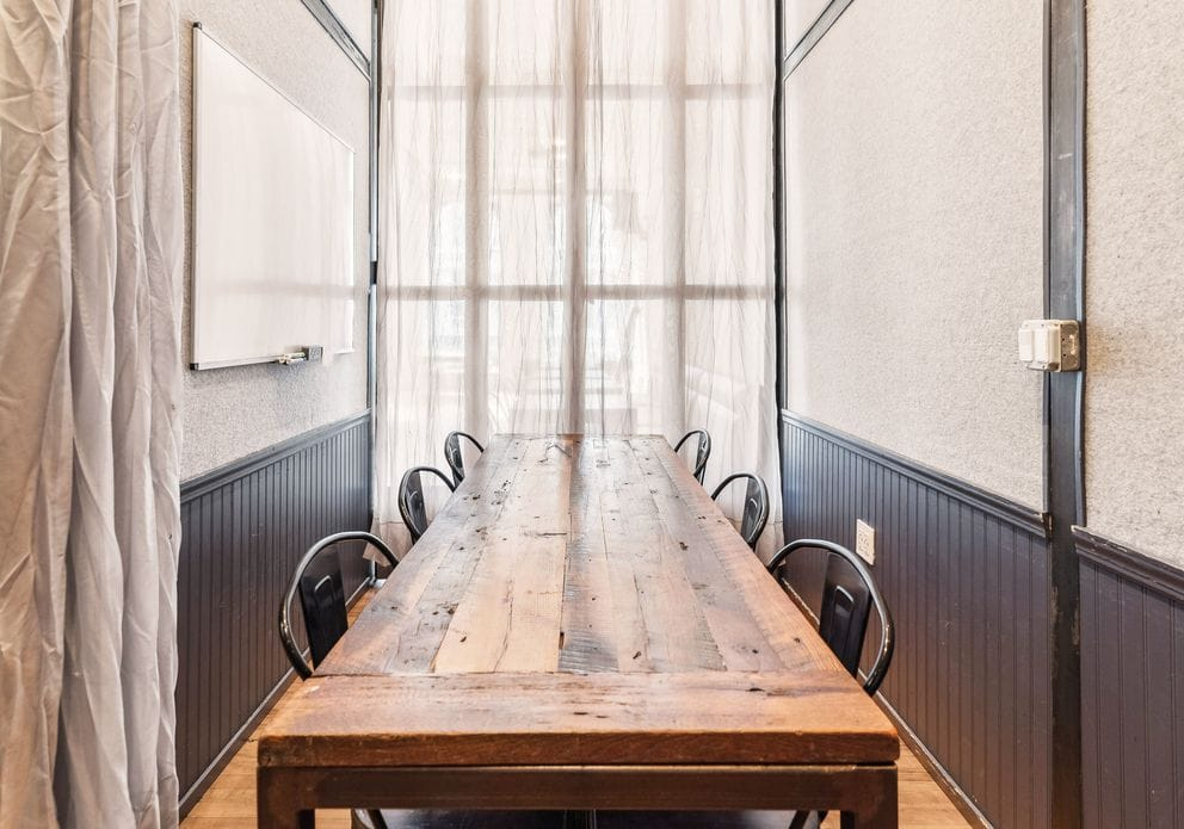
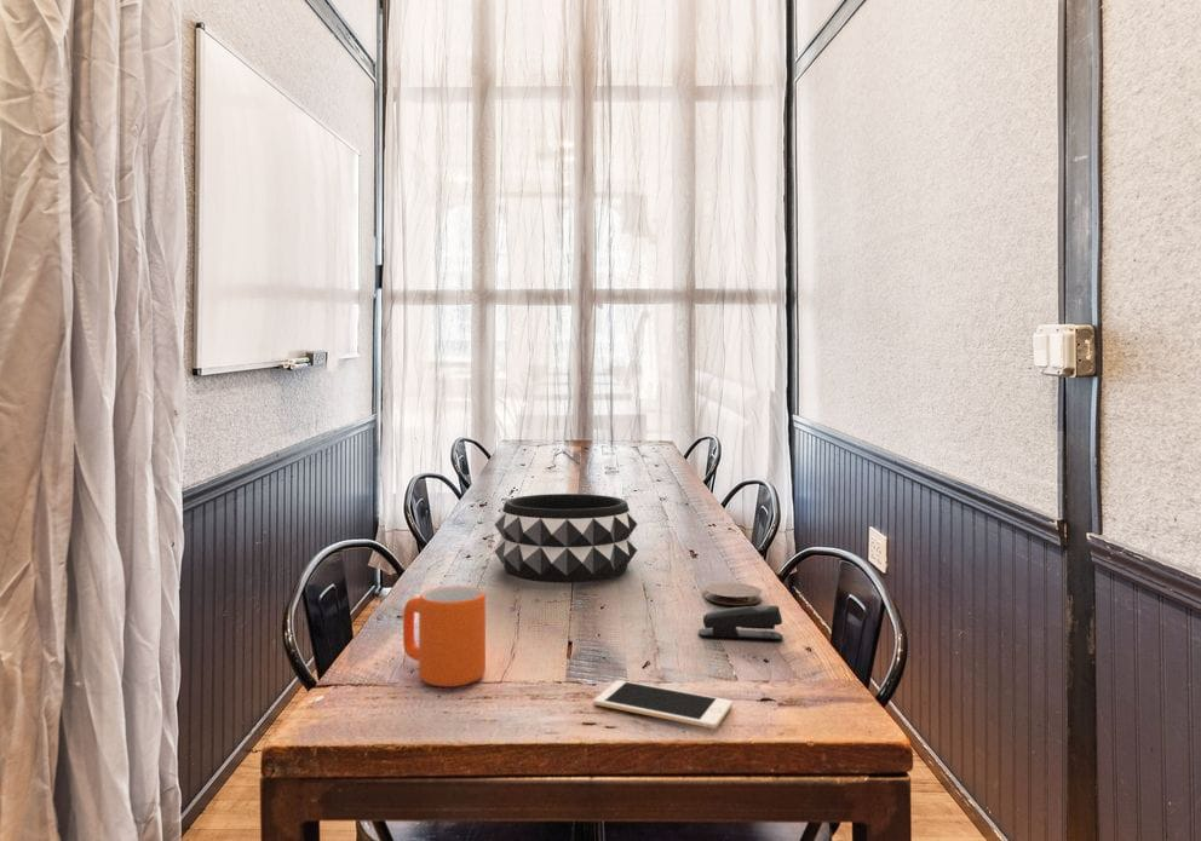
+ mug [402,586,487,687]
+ cell phone [593,679,734,730]
+ stapler [697,605,785,640]
+ coaster [703,582,763,606]
+ decorative bowl [494,492,638,584]
